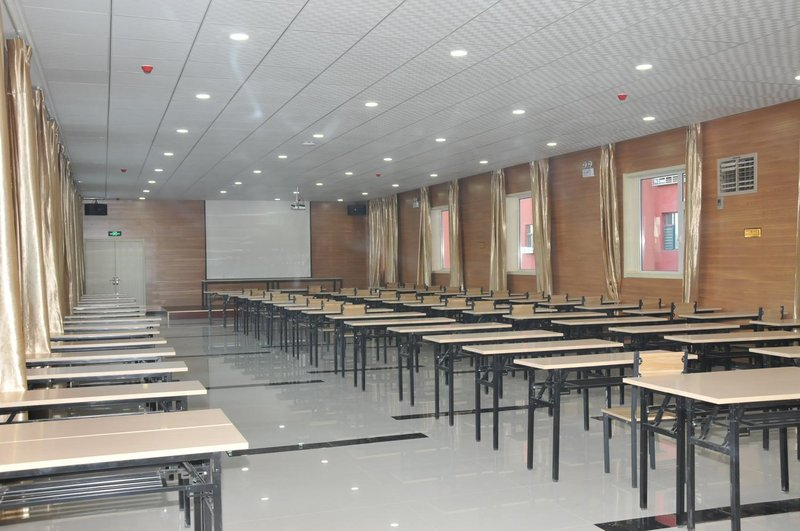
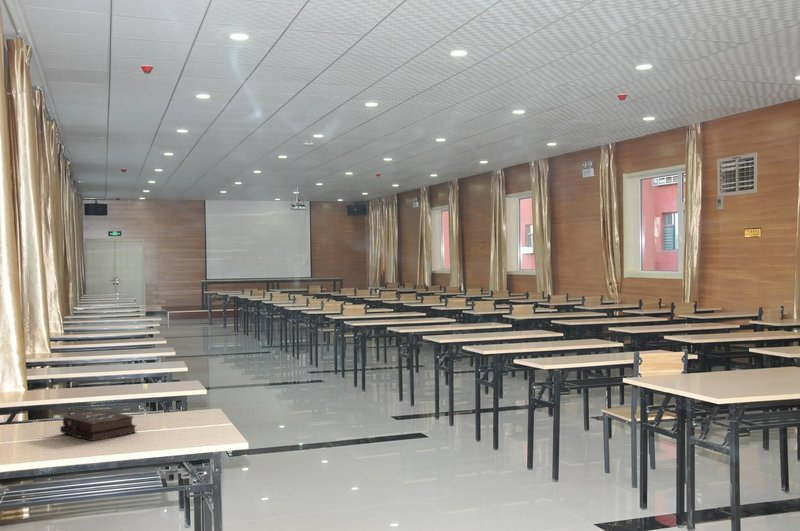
+ hardback book [59,409,138,442]
